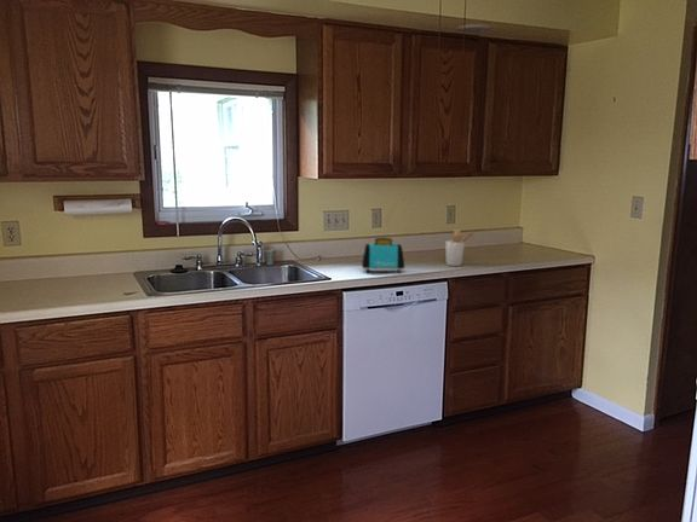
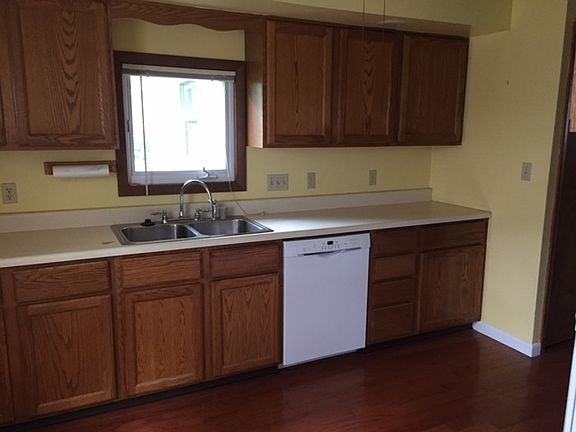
- toaster [361,237,405,274]
- utensil holder [444,228,474,267]
